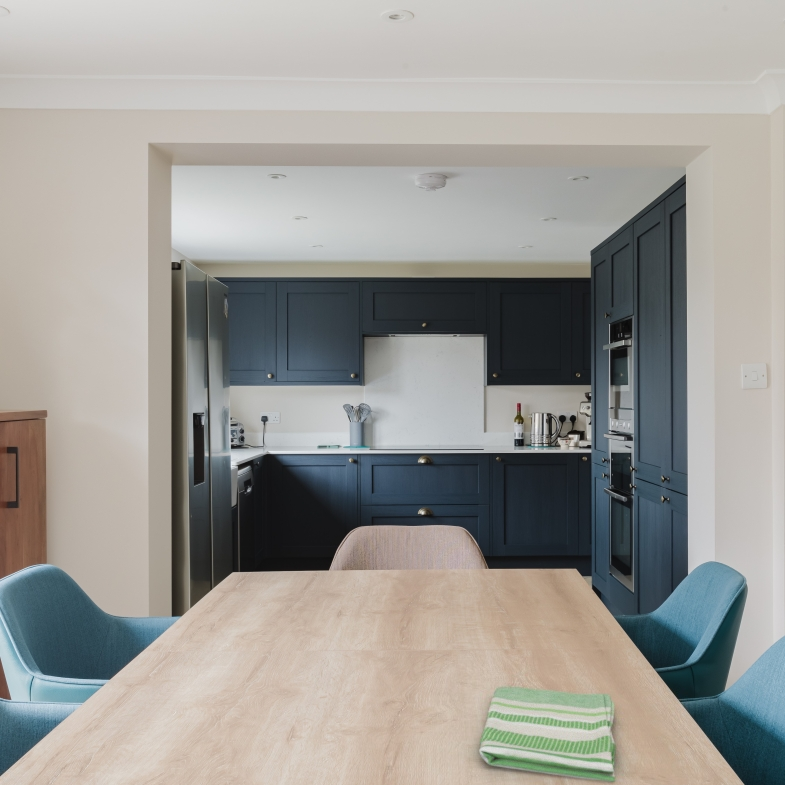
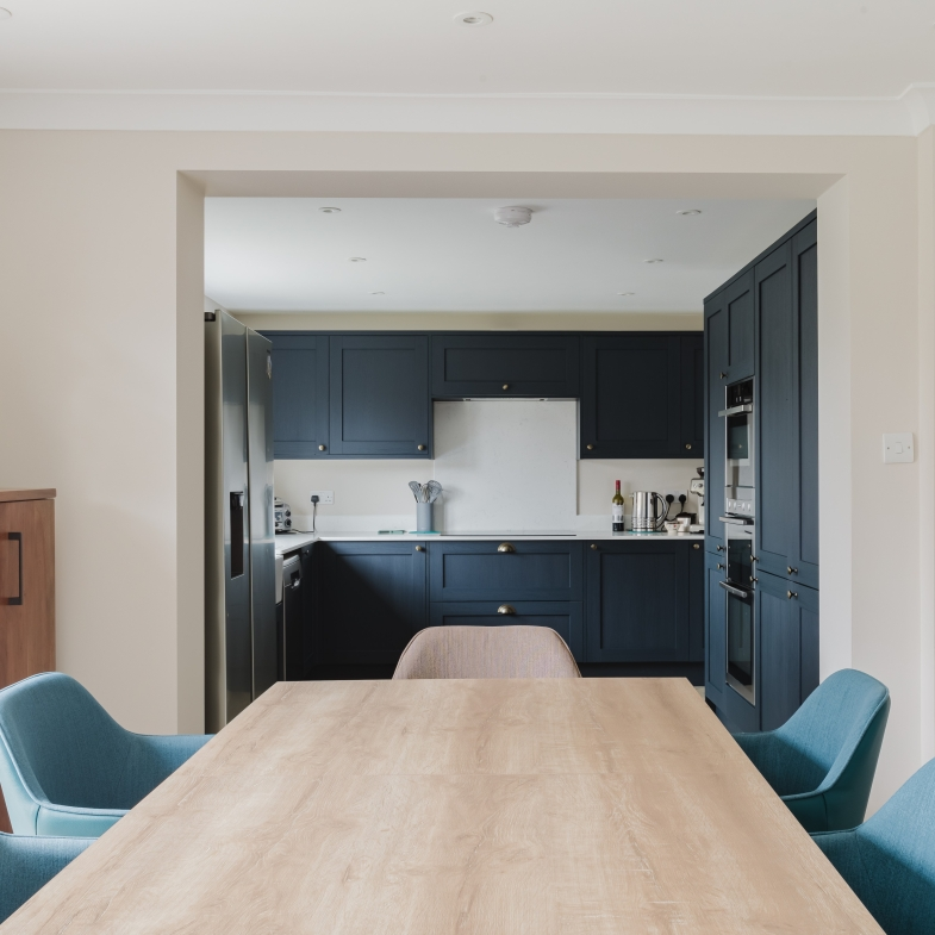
- dish towel [478,686,616,783]
